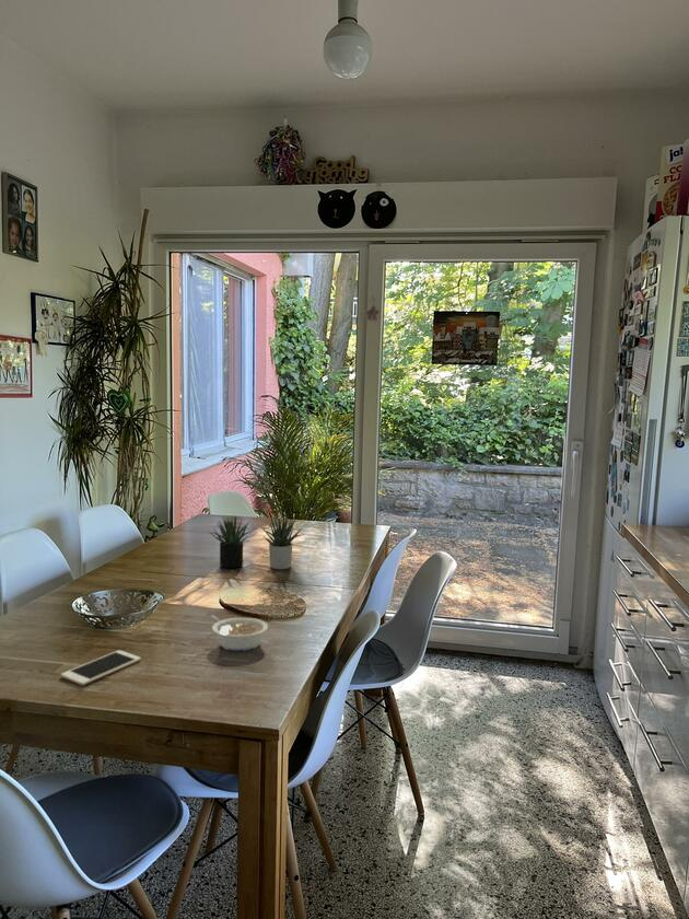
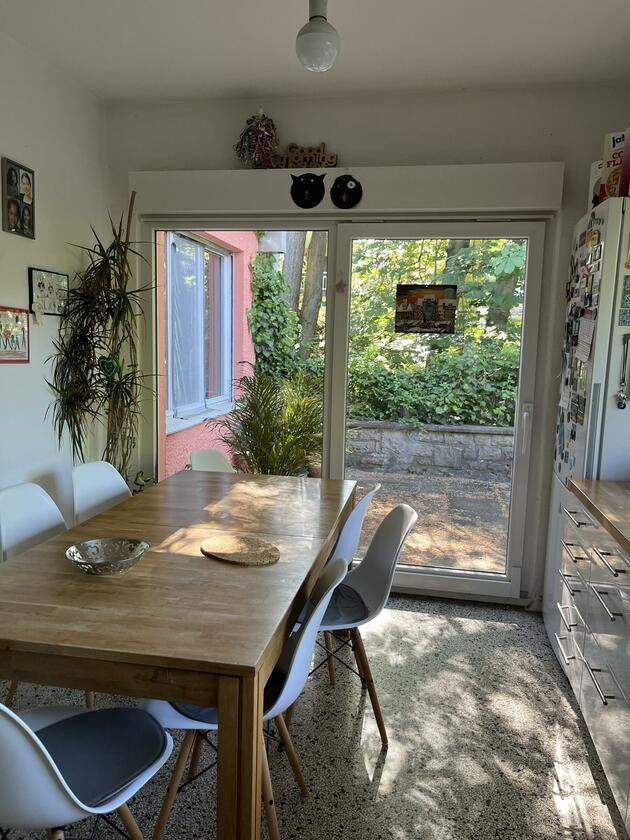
- cell phone [60,649,142,686]
- legume [209,614,269,652]
- succulent plant [207,513,305,570]
